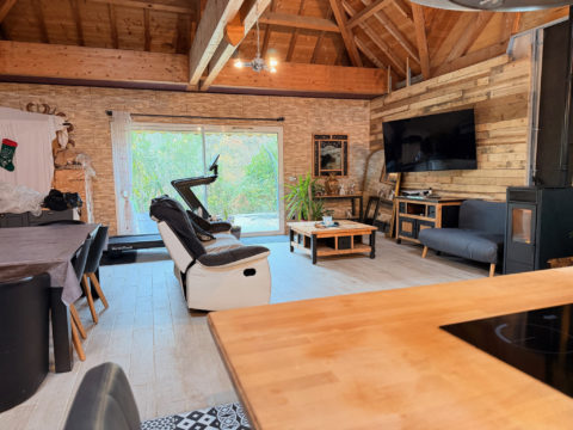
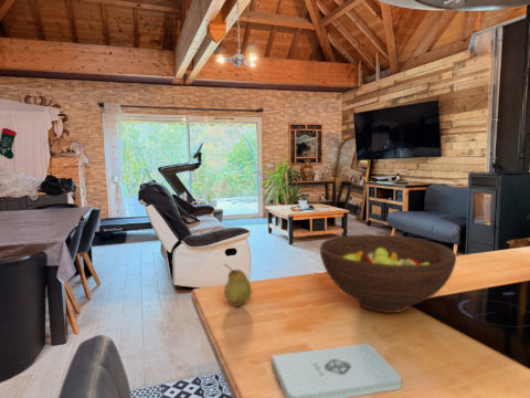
+ fruit bowl [319,233,457,314]
+ fruit [223,263,253,307]
+ notepad [271,343,402,398]
